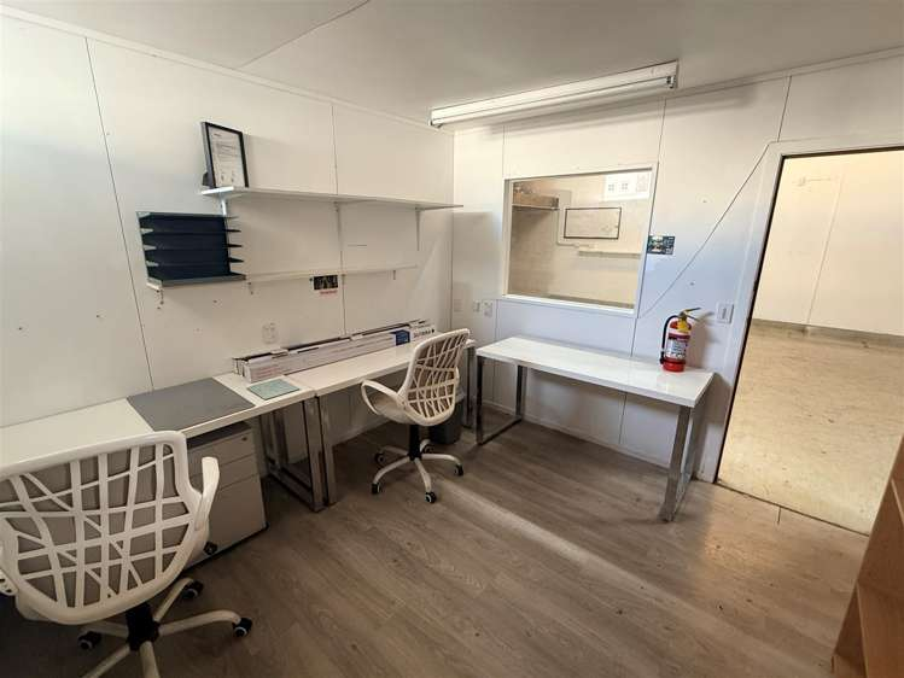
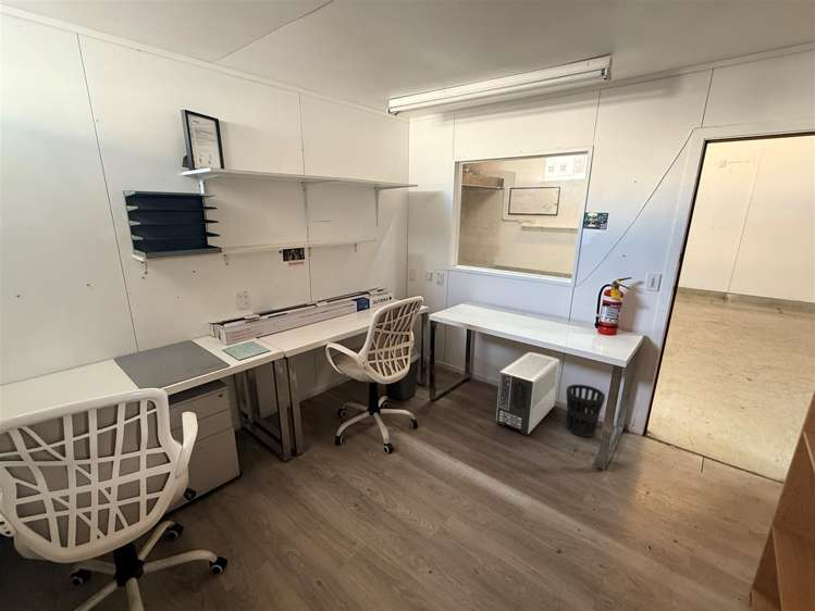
+ air purifier [495,351,560,436]
+ wastebasket [565,384,606,438]
